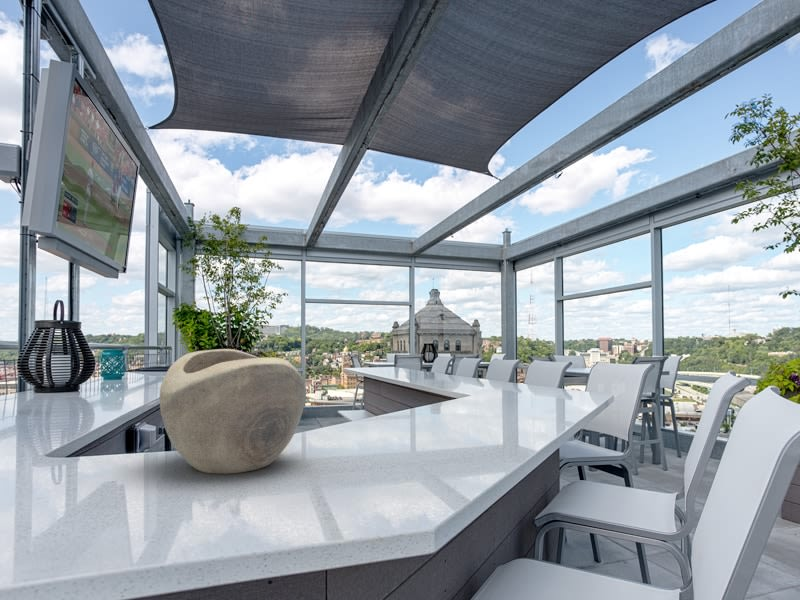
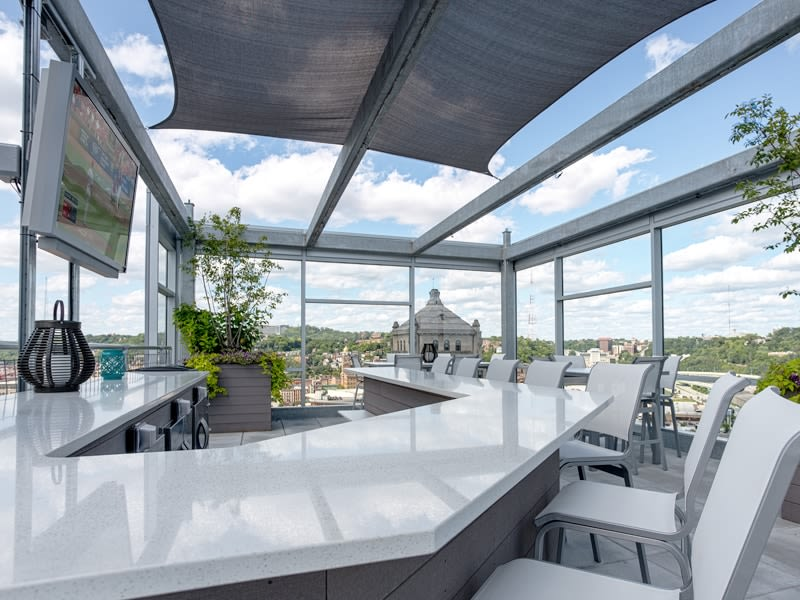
- decorative bowl [158,348,307,475]
